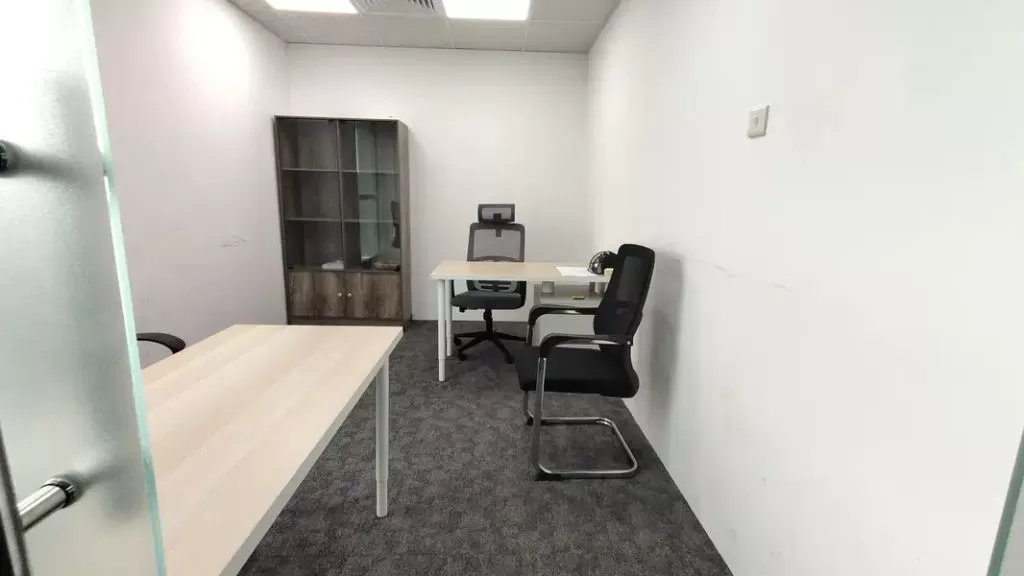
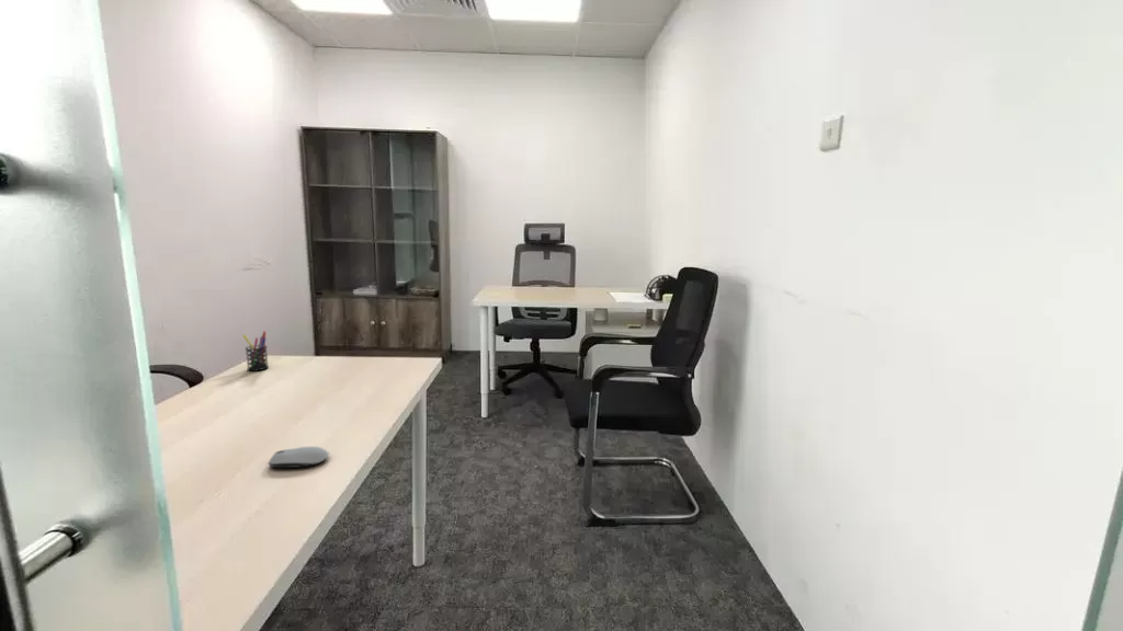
+ computer mouse [268,445,330,469]
+ pen holder [241,330,270,372]
